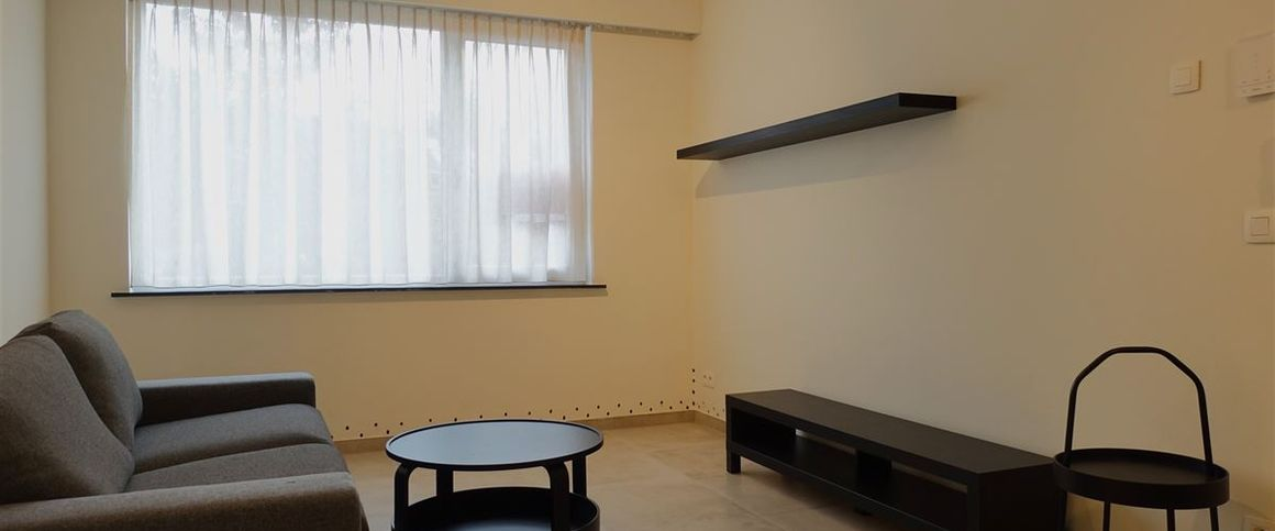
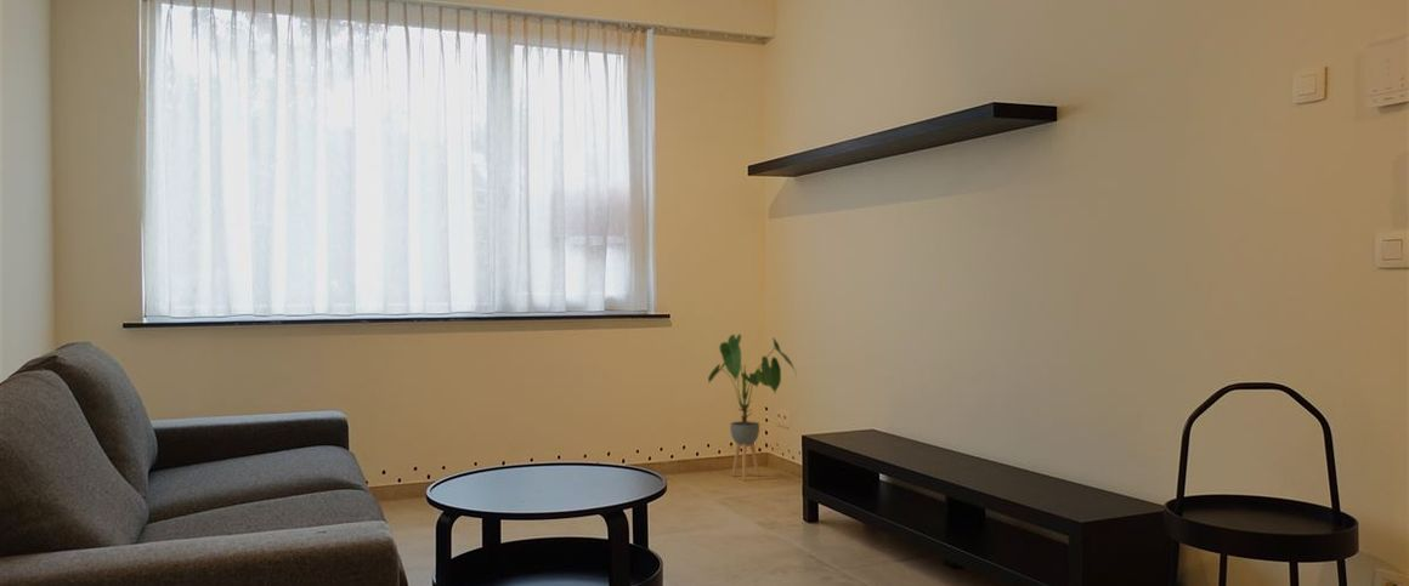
+ house plant [707,332,798,482]
